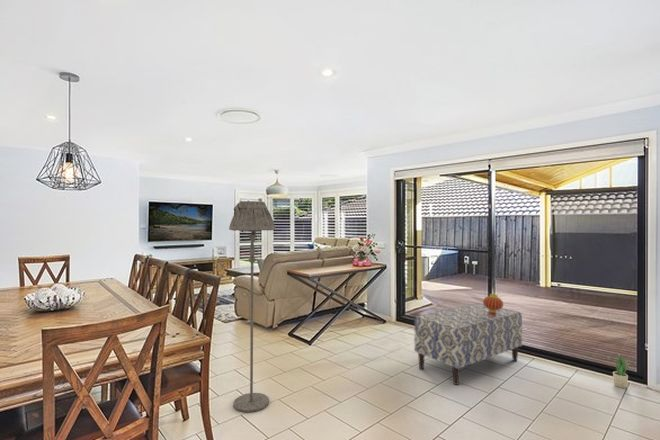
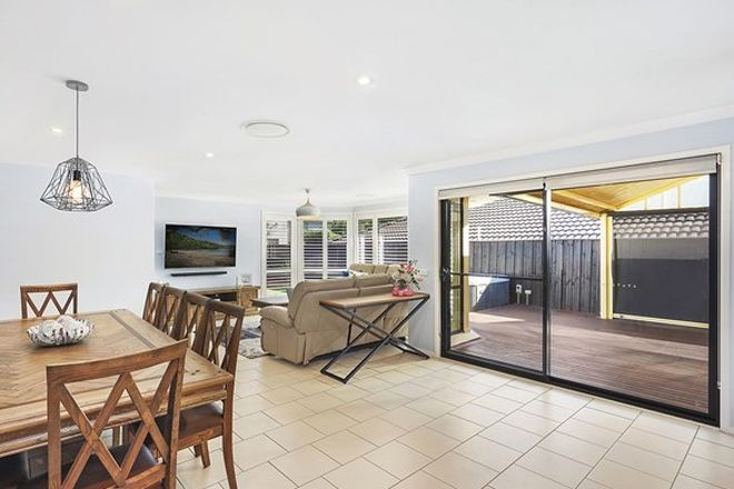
- potted plant [612,352,632,389]
- lantern [482,288,504,317]
- bench [413,302,523,386]
- floor lamp [228,200,276,413]
